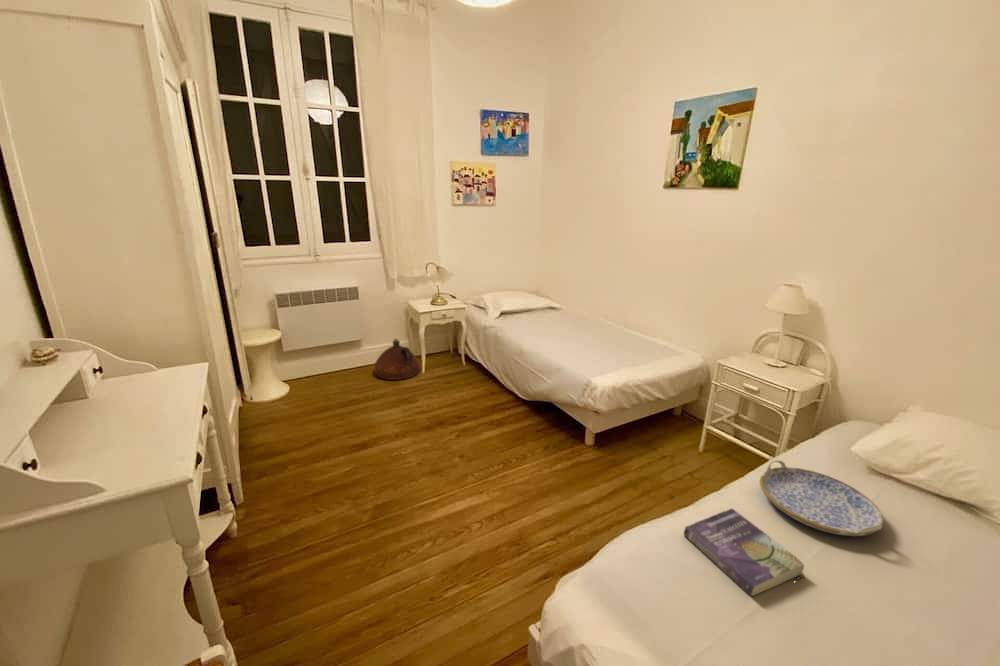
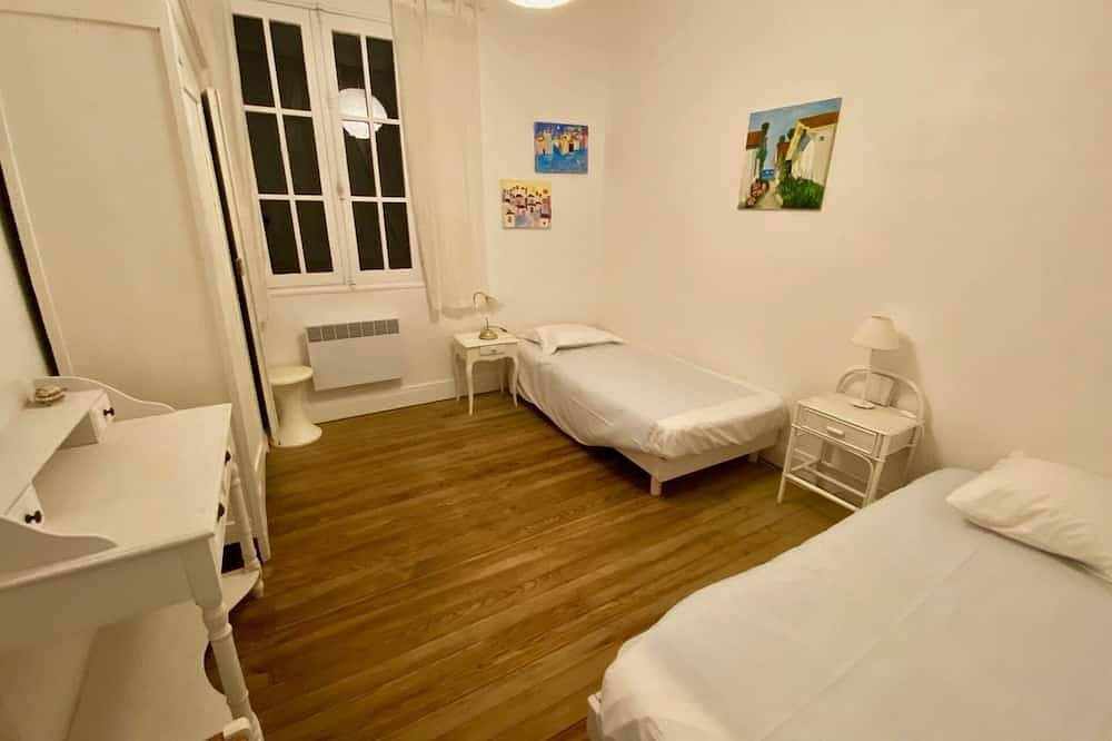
- ceramic jug [373,338,421,381]
- book [682,508,806,597]
- serving tray [758,459,884,537]
